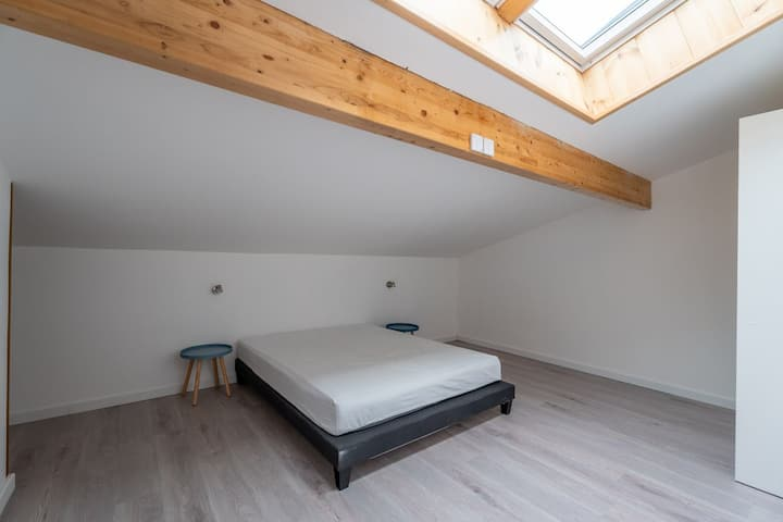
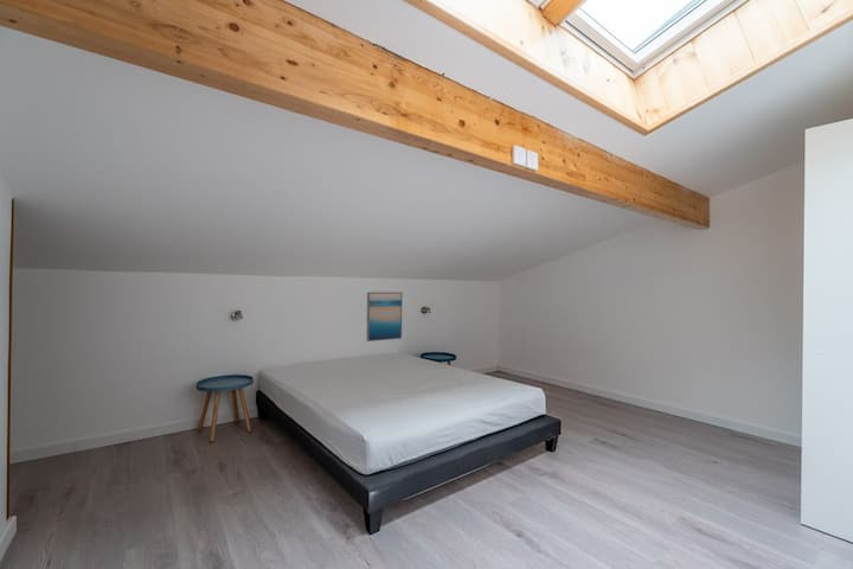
+ wall art [365,290,404,343]
